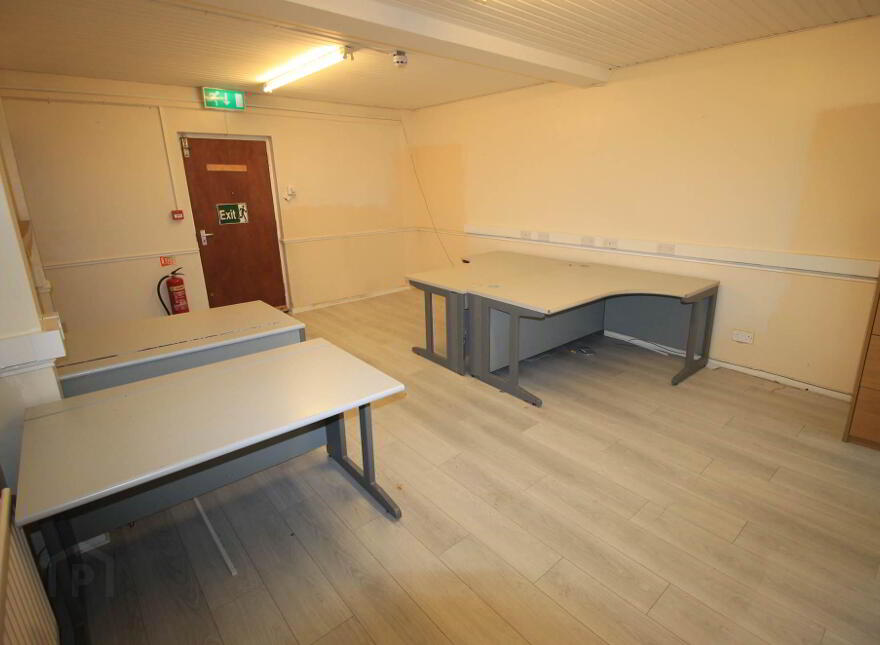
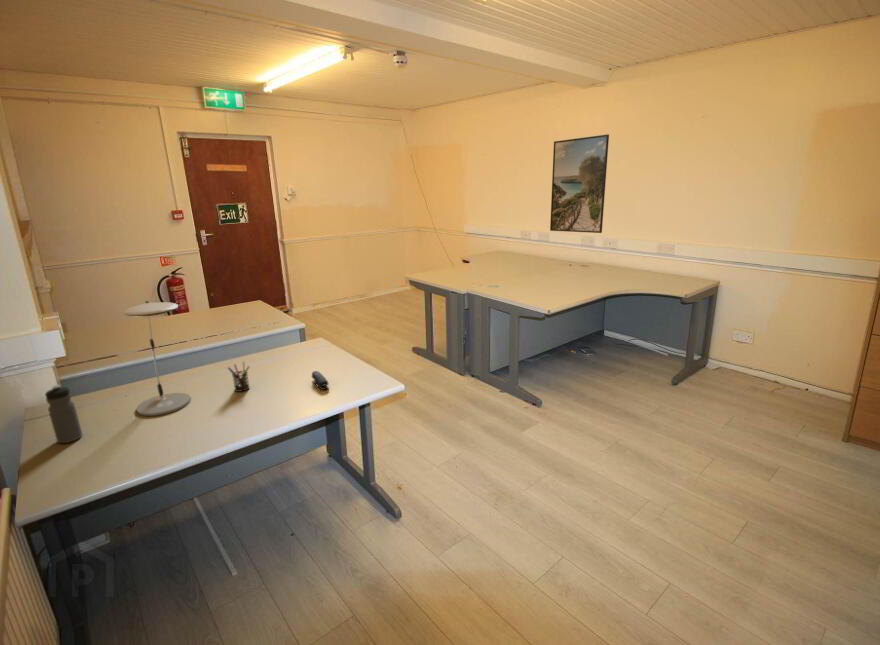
+ water bottle [44,384,84,444]
+ stapler [311,370,330,391]
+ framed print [549,133,610,234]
+ pen holder [227,360,251,393]
+ desk lamp [122,300,192,417]
